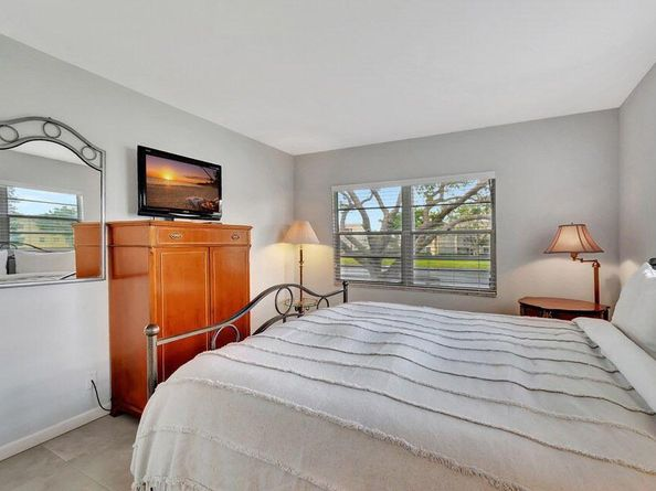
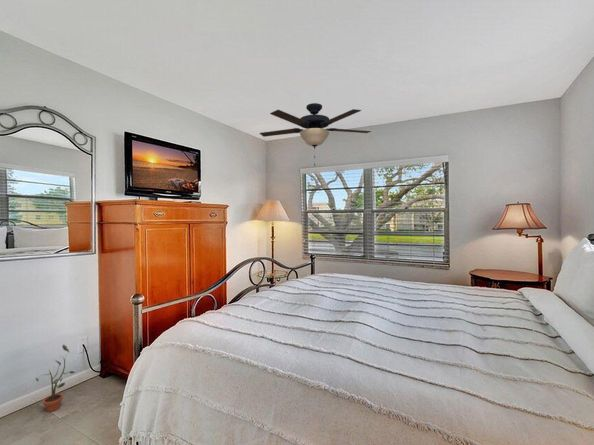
+ ceiling fan [259,102,372,167]
+ potted plant [35,344,76,413]
